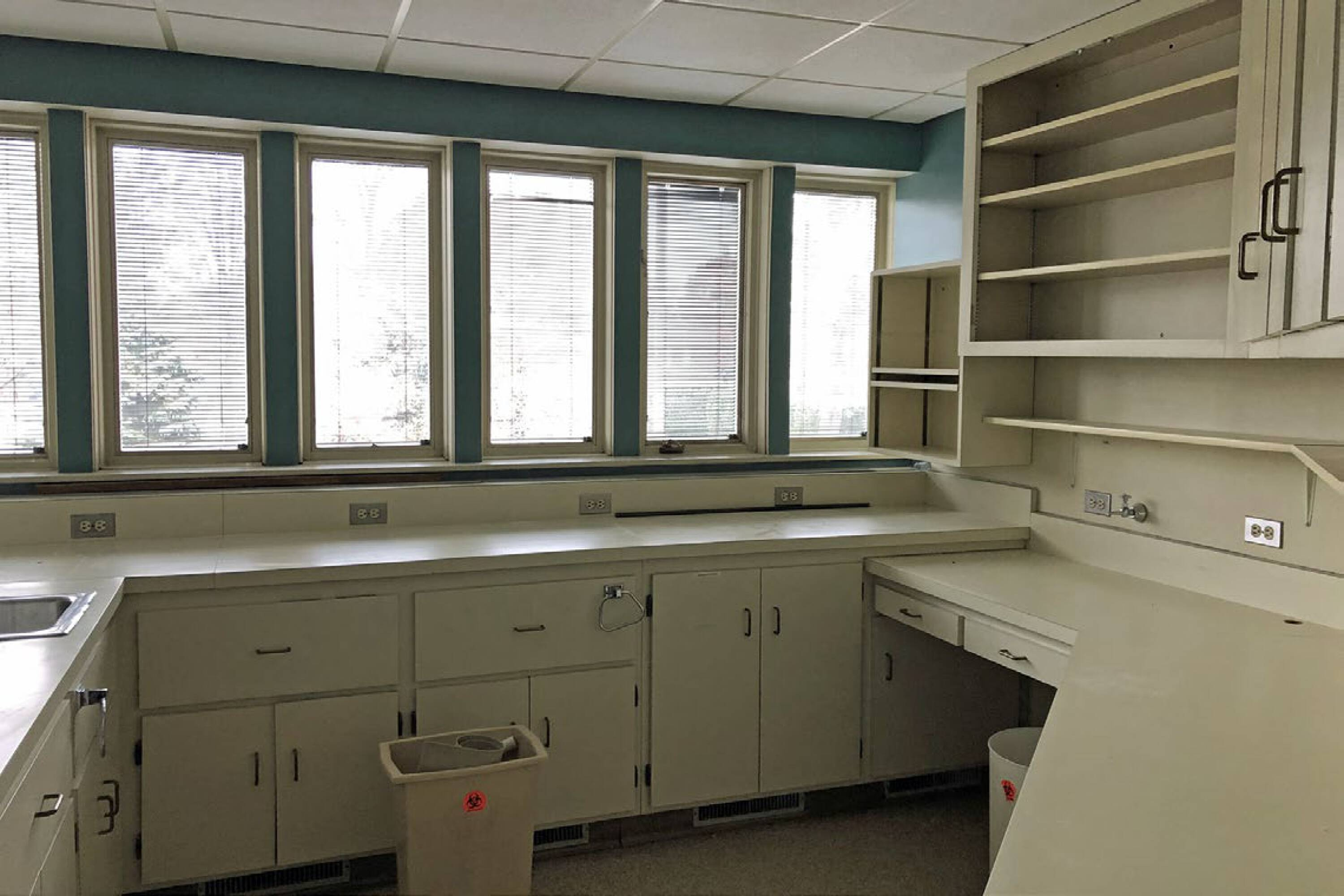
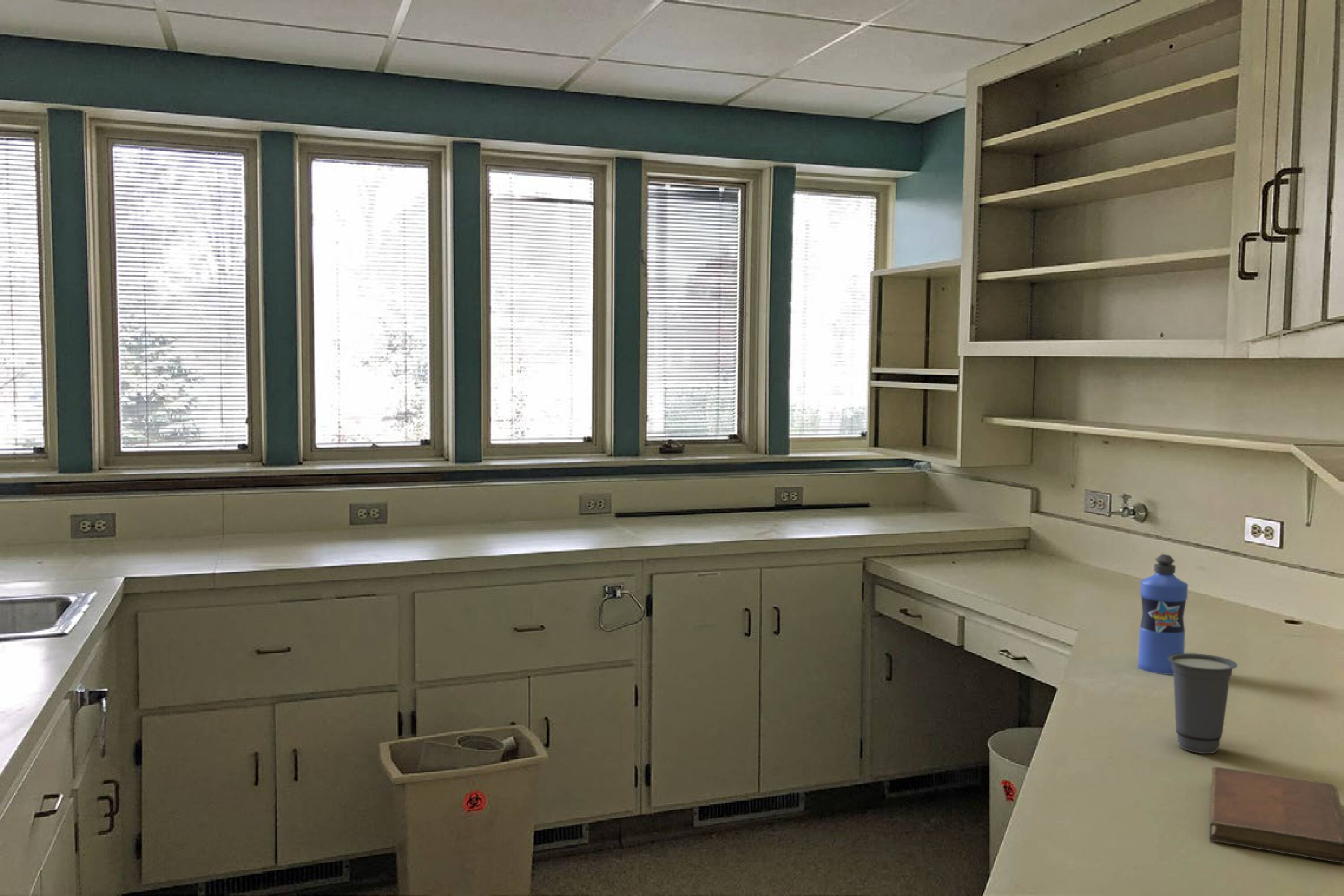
+ water bottle [1137,554,1188,675]
+ notebook [1209,766,1344,864]
+ cup [1167,653,1238,754]
